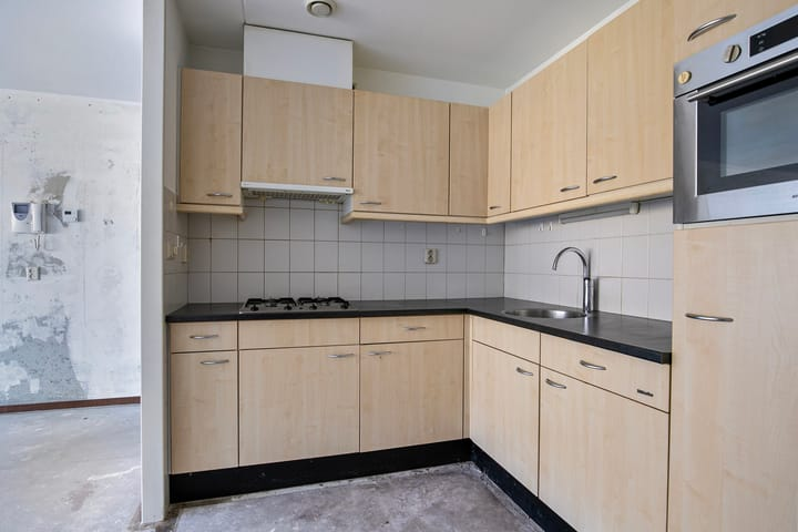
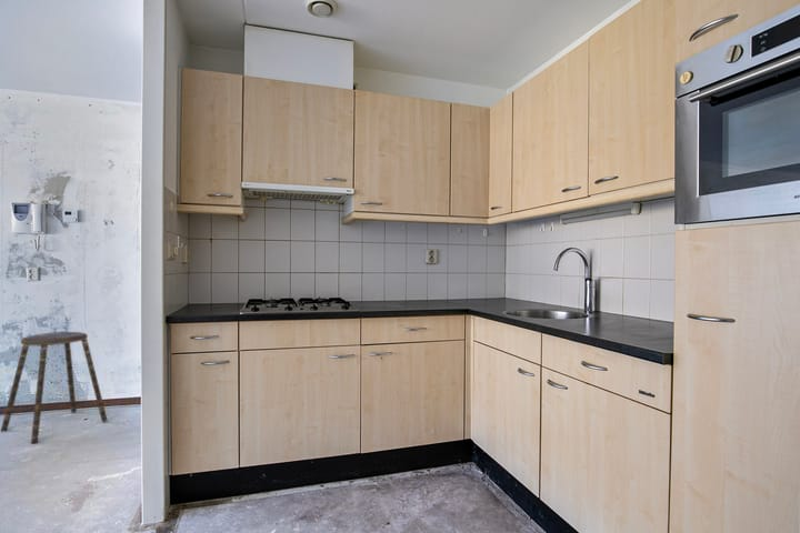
+ stool [0,331,109,444]
